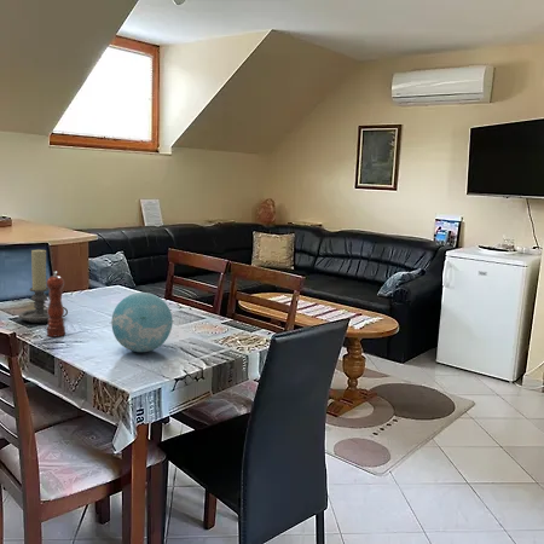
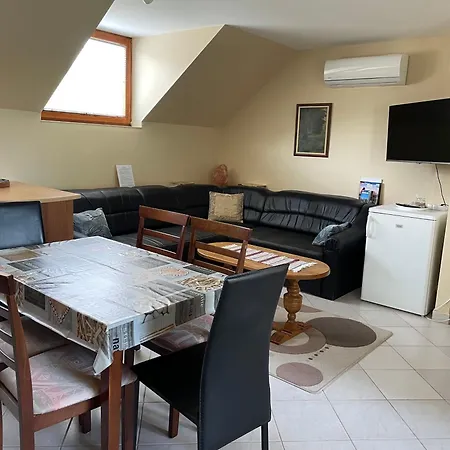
- pepper mill [46,270,66,337]
- decorative ball [110,291,174,353]
- candle holder [18,249,69,324]
